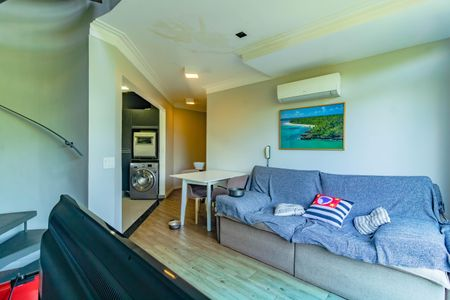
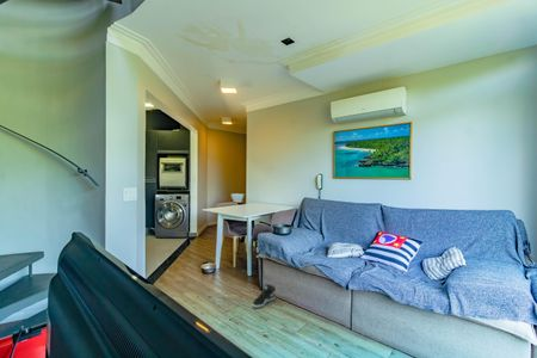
+ sneaker [251,283,277,309]
